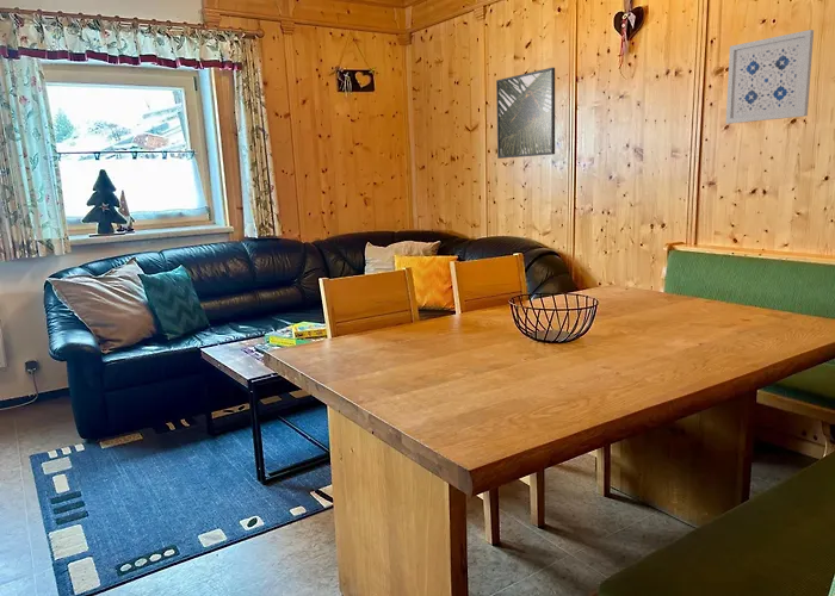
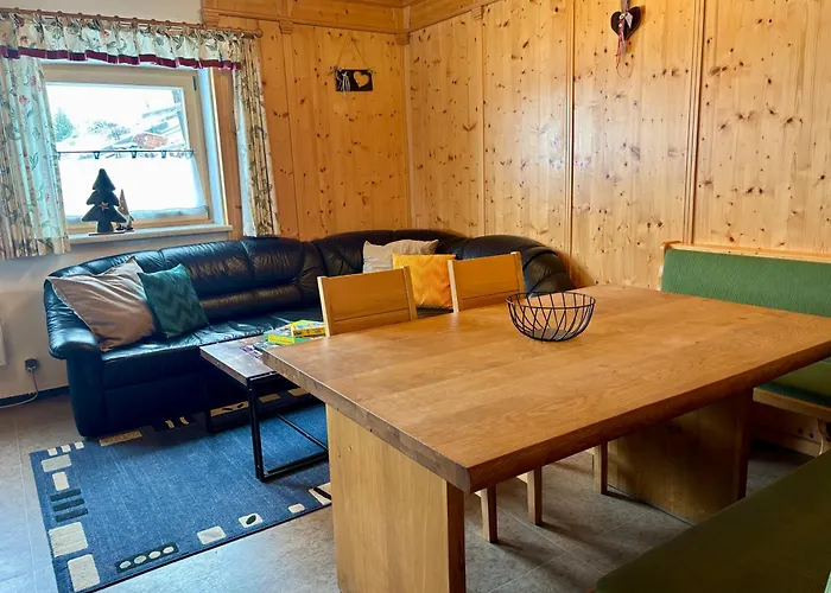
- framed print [495,67,556,160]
- wall art [724,29,815,125]
